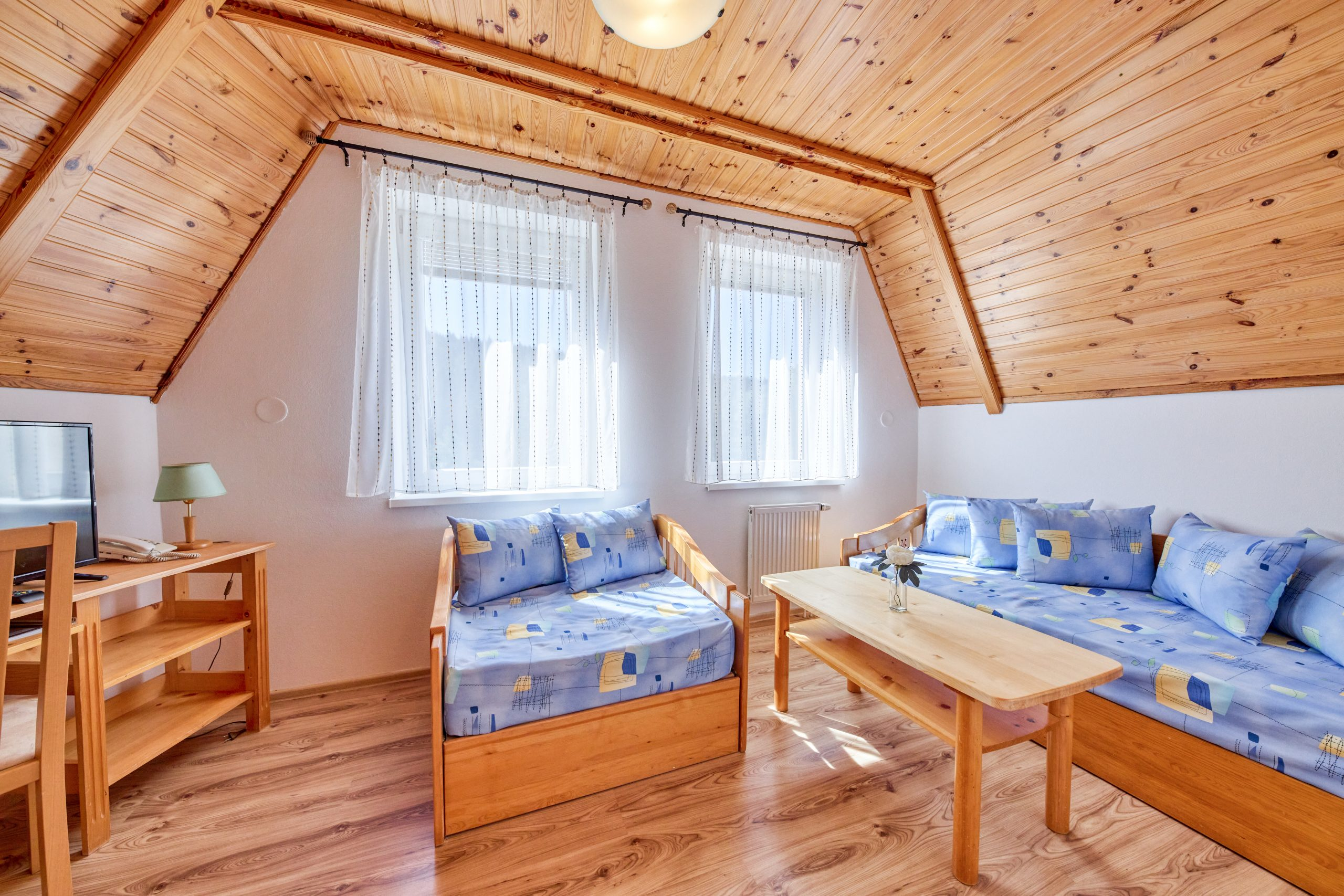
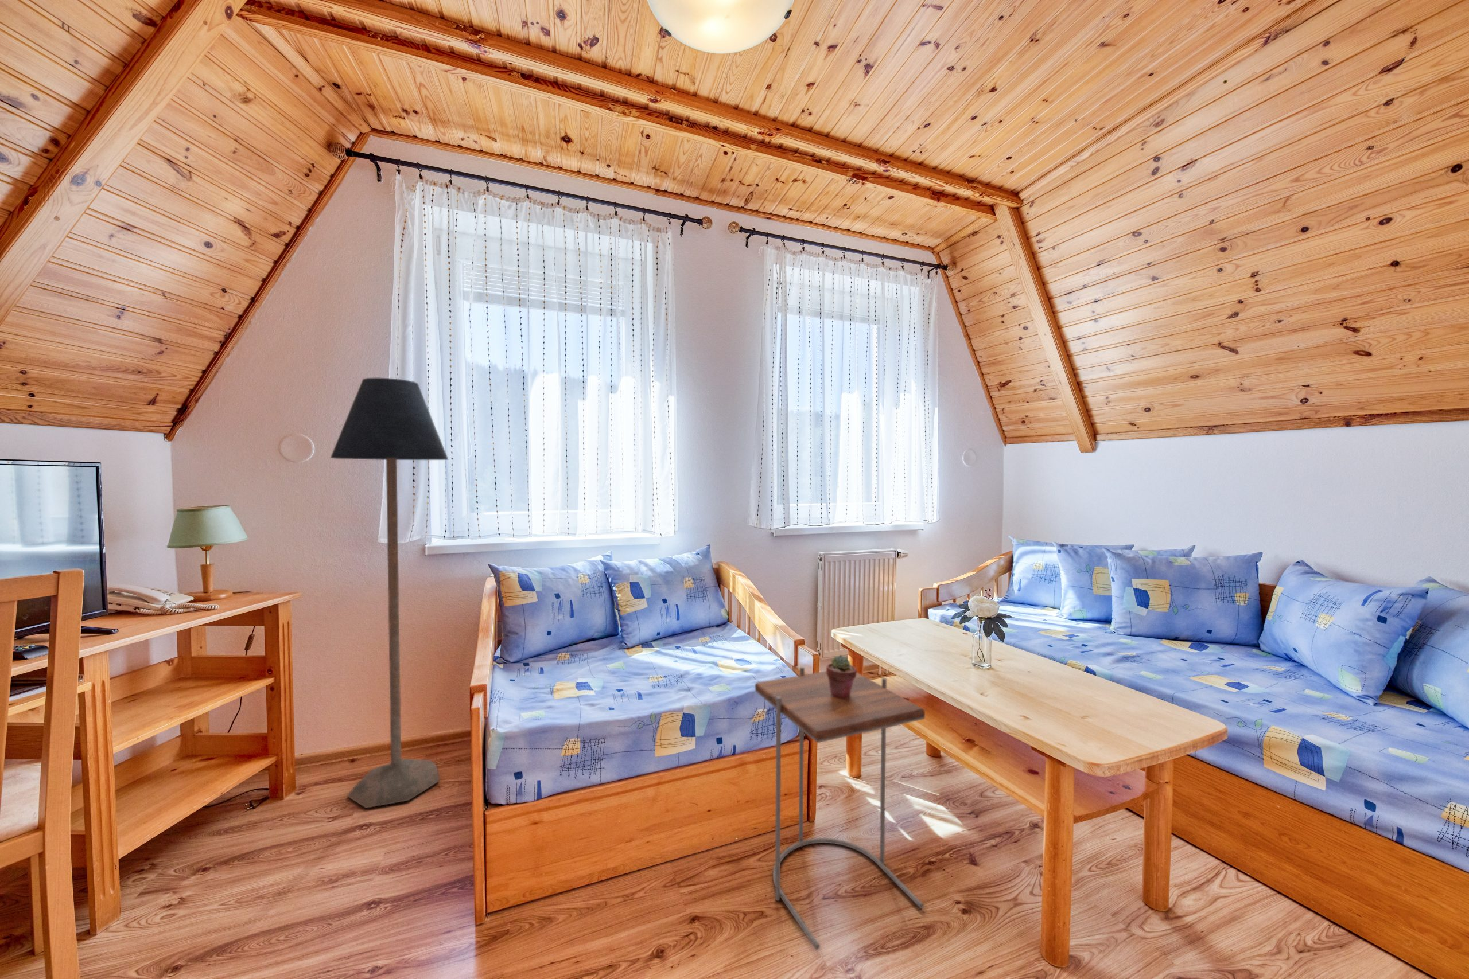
+ potted succulent [825,654,857,698]
+ side table [754,667,926,951]
+ floor lamp [329,377,449,809]
